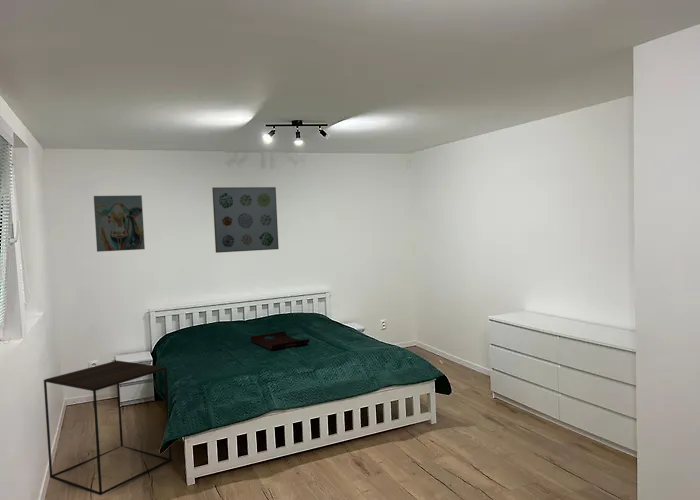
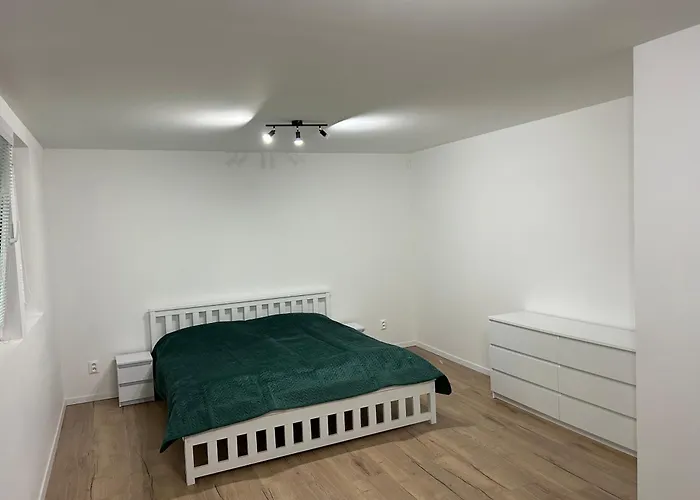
- wall art [211,186,280,254]
- wall art [93,194,146,253]
- serving tray [250,330,310,351]
- side table [43,360,173,496]
